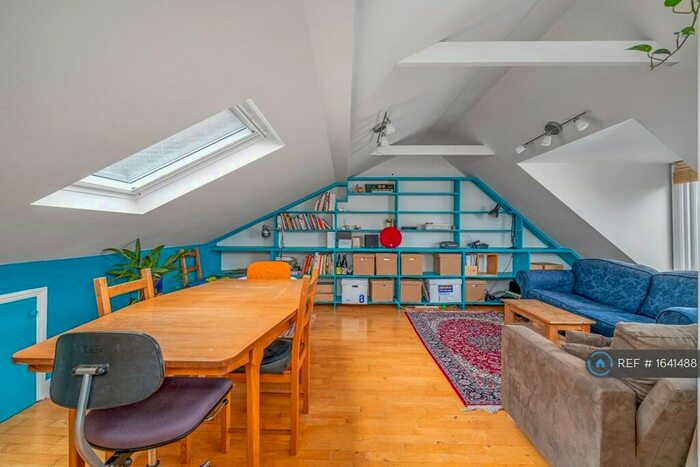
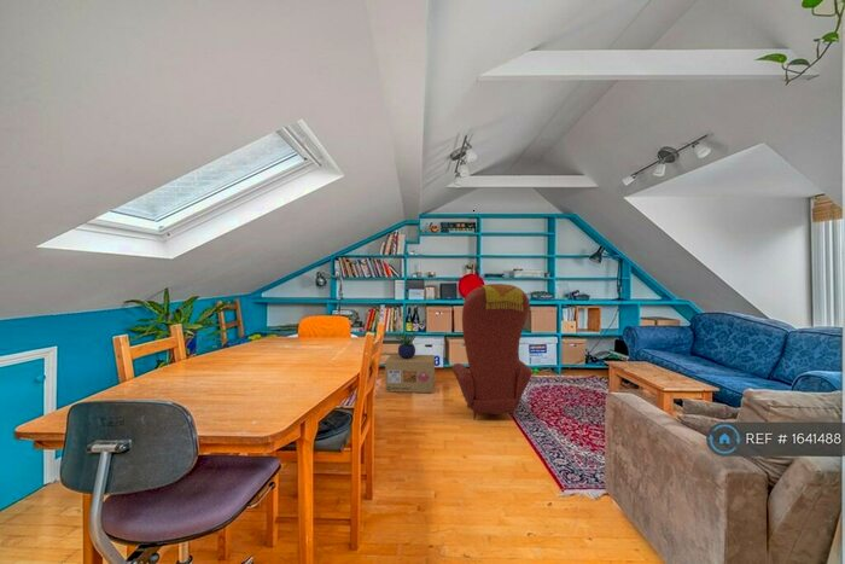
+ cardboard box [384,354,436,394]
+ armchair [451,283,534,420]
+ potted plant [394,328,418,359]
